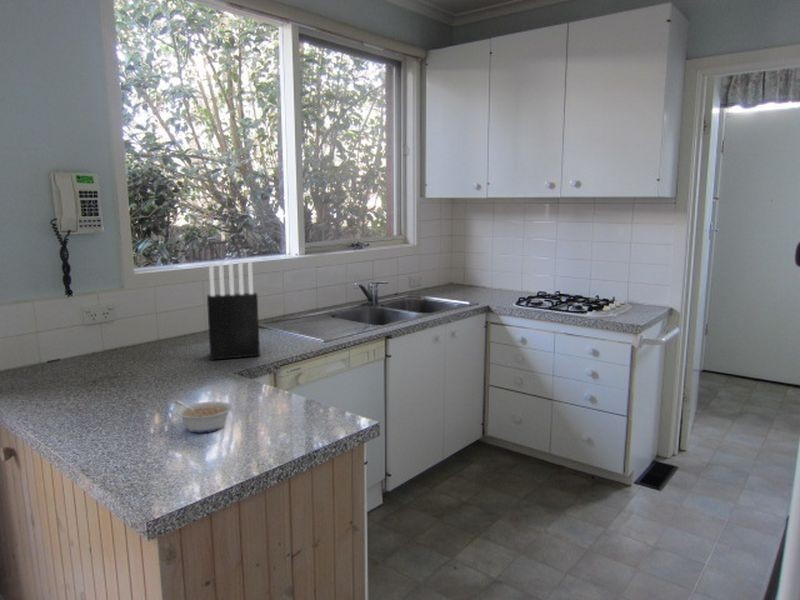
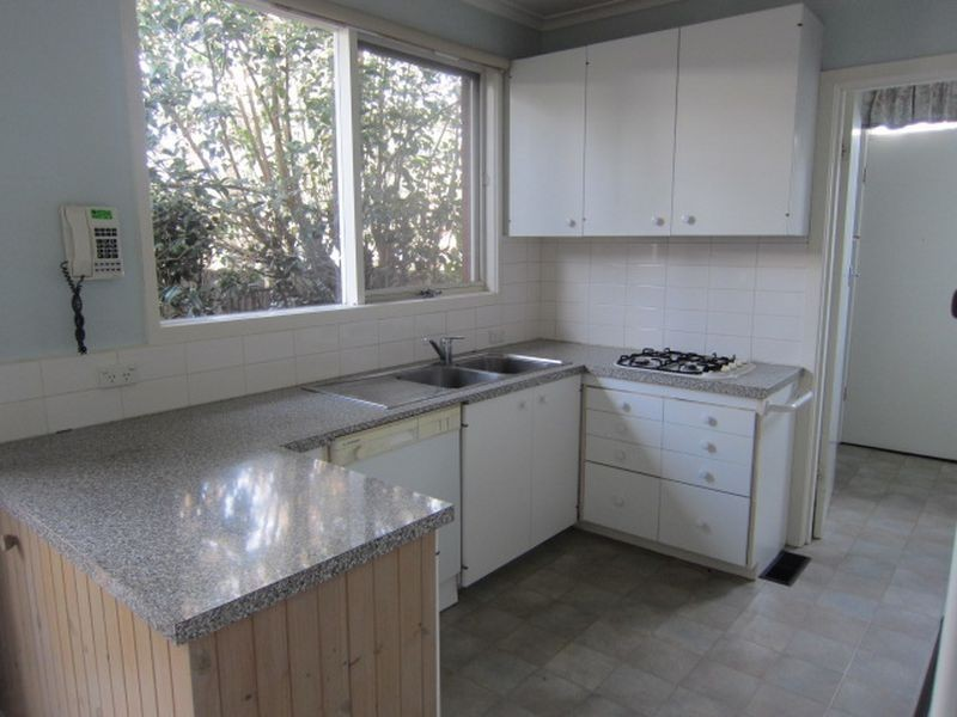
- knife block [206,261,261,361]
- legume [174,400,233,434]
